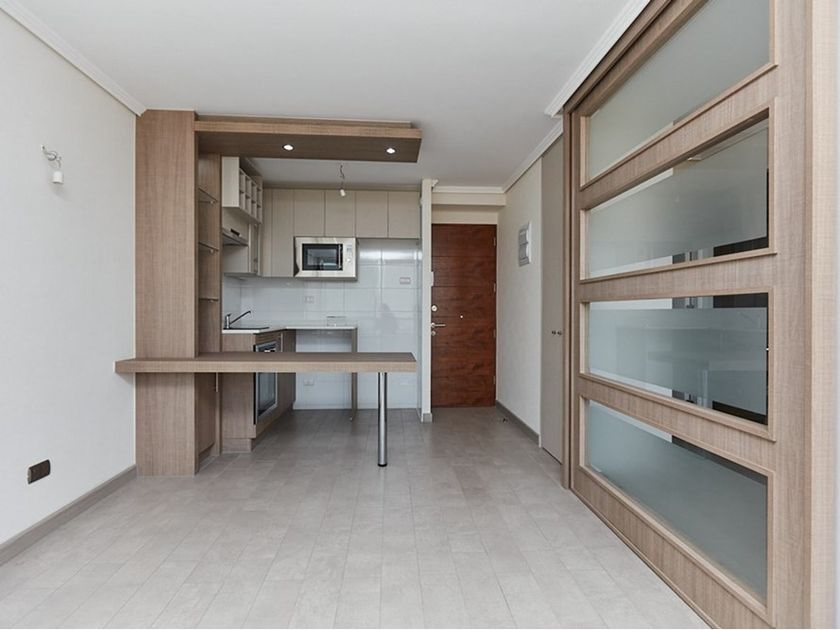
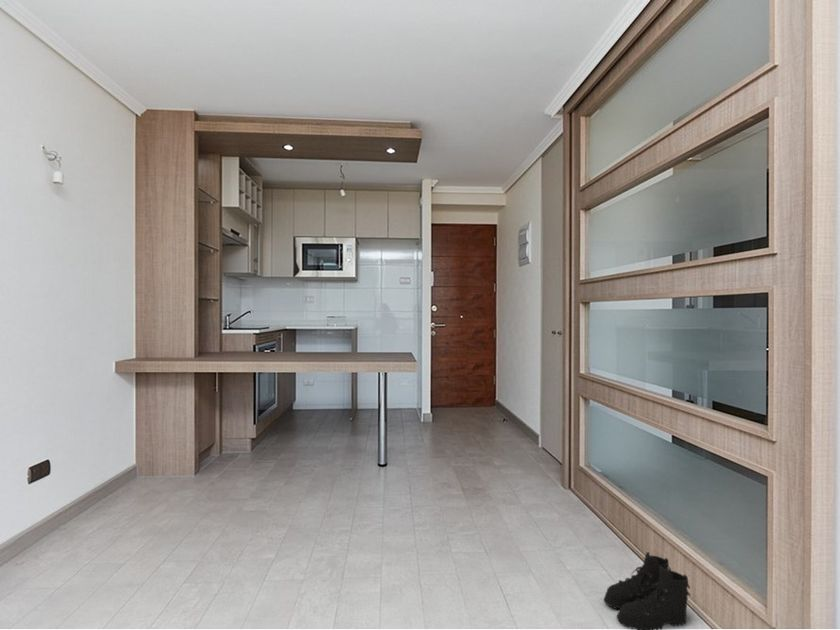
+ boots [603,551,692,630]
